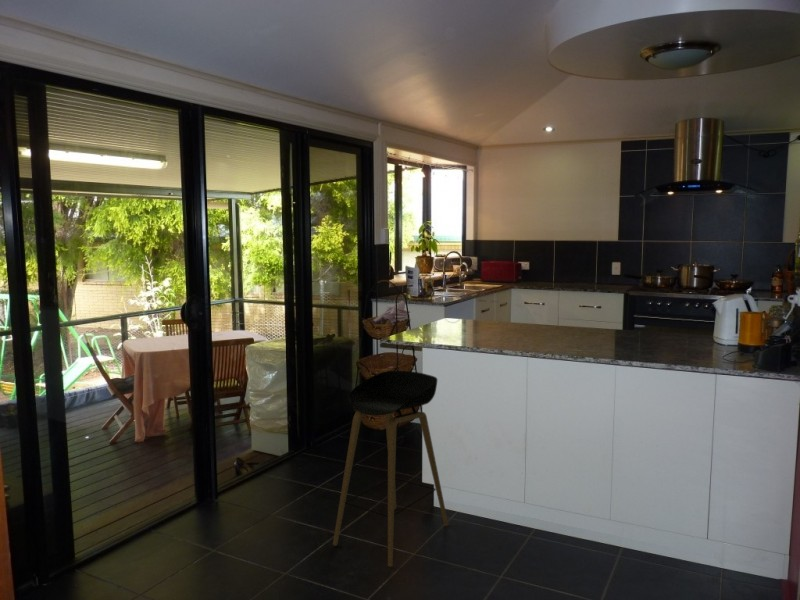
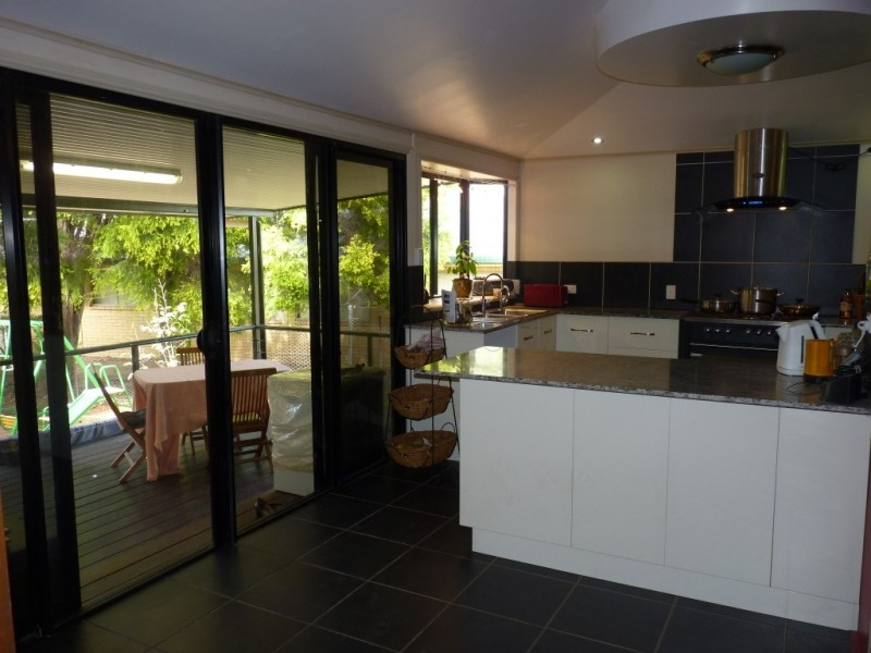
- stool [332,370,449,568]
